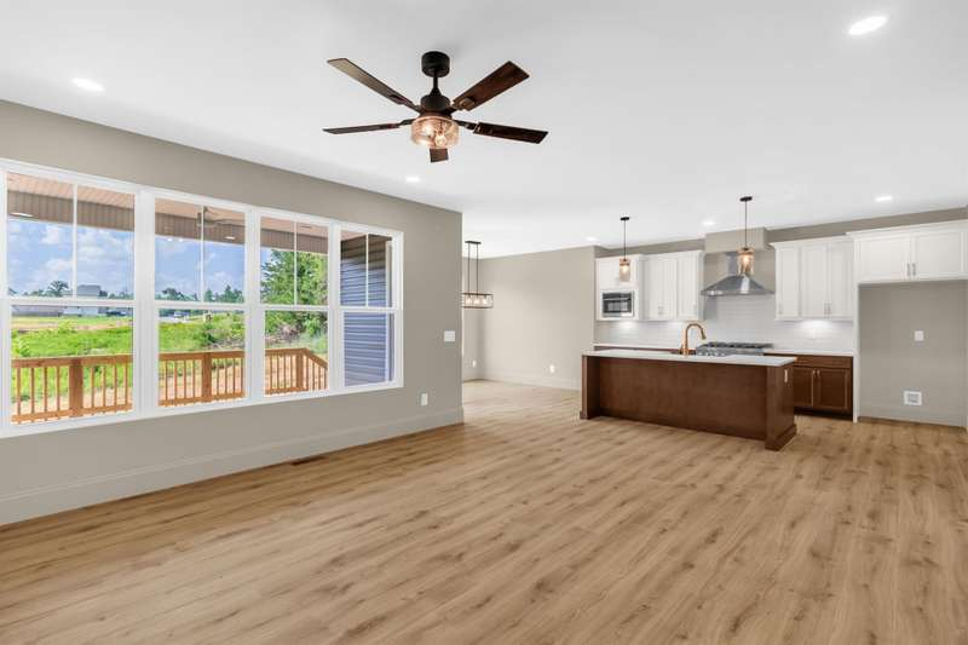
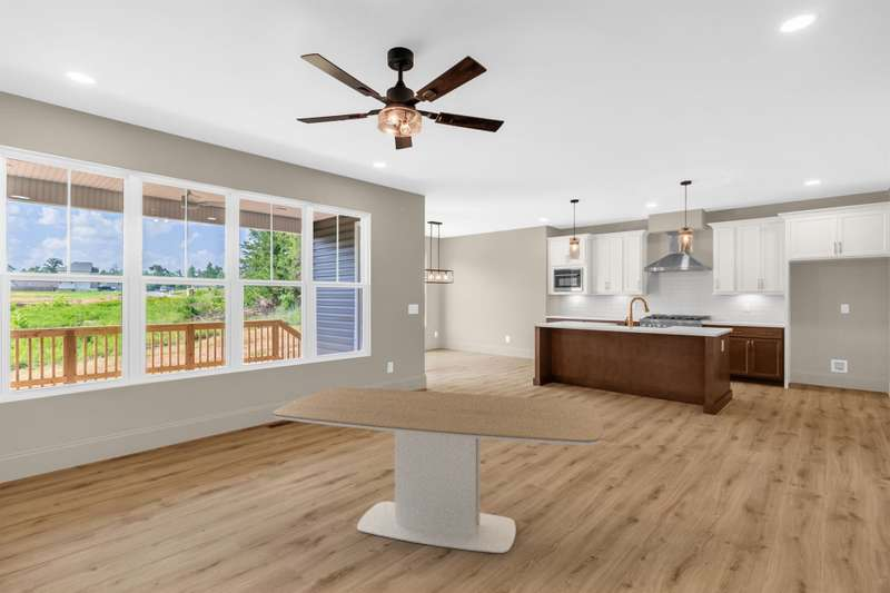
+ dining table [271,386,604,554]
